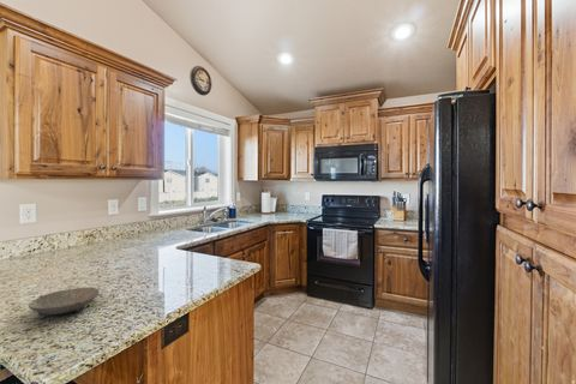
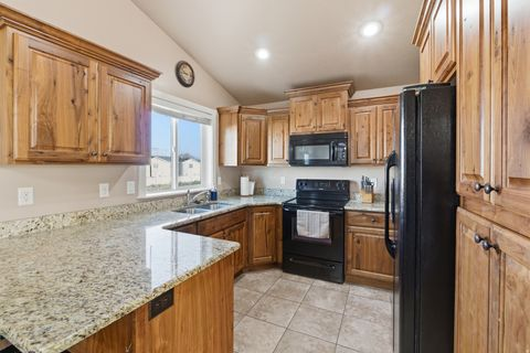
- bowl [28,287,101,317]
